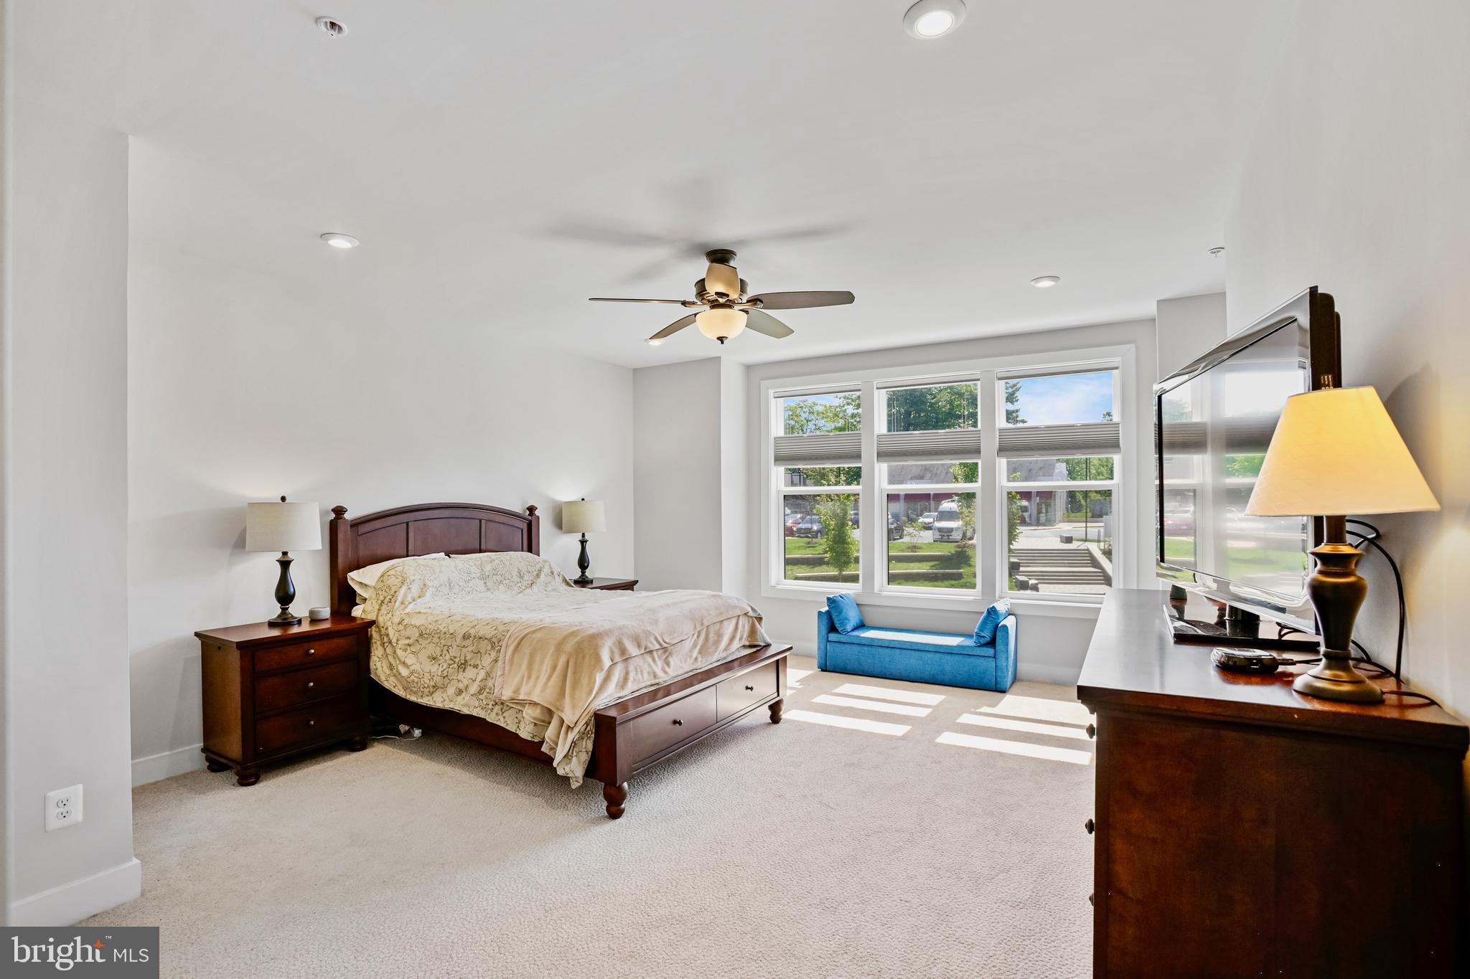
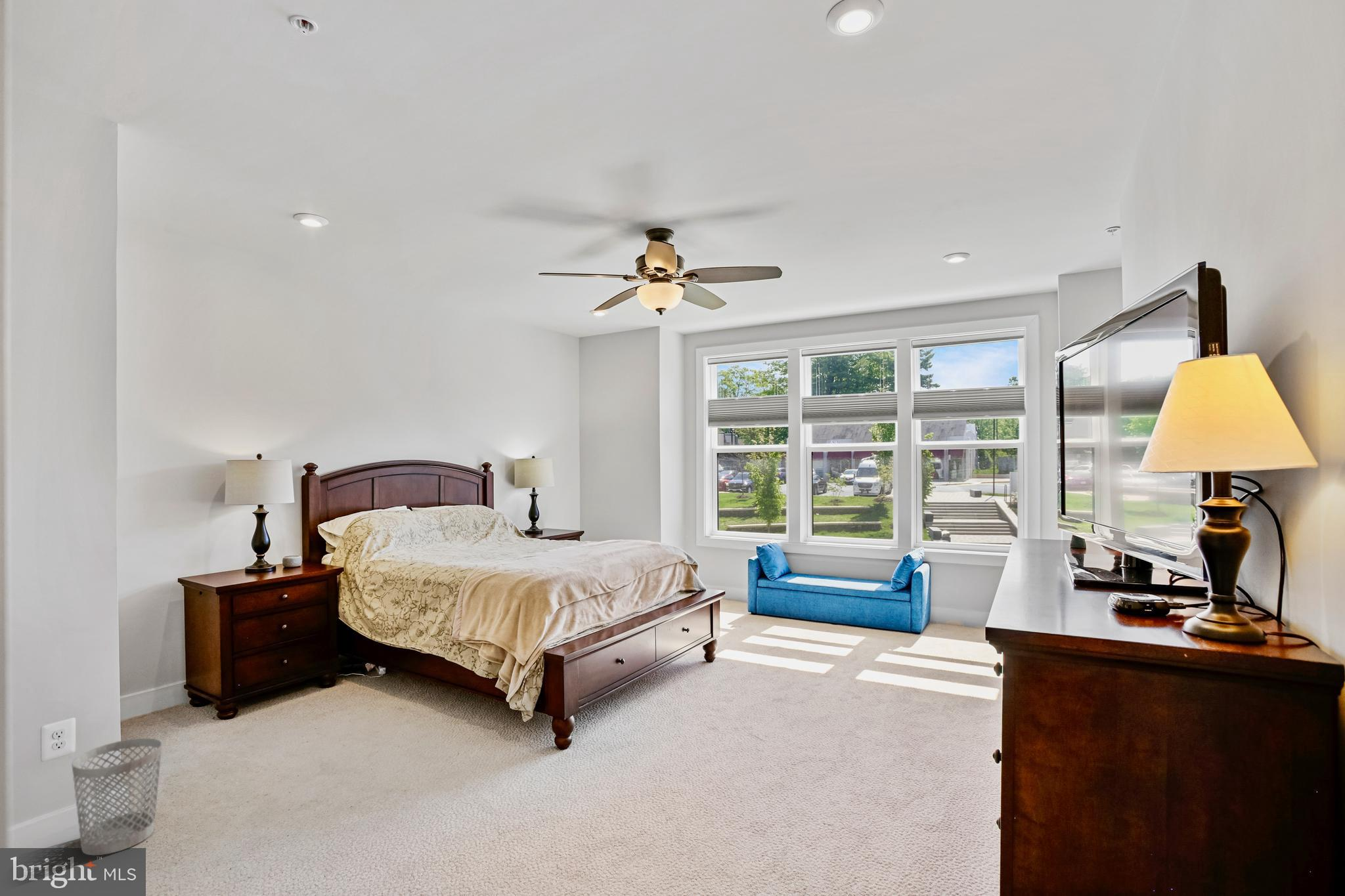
+ wastebasket [71,737,163,856]
